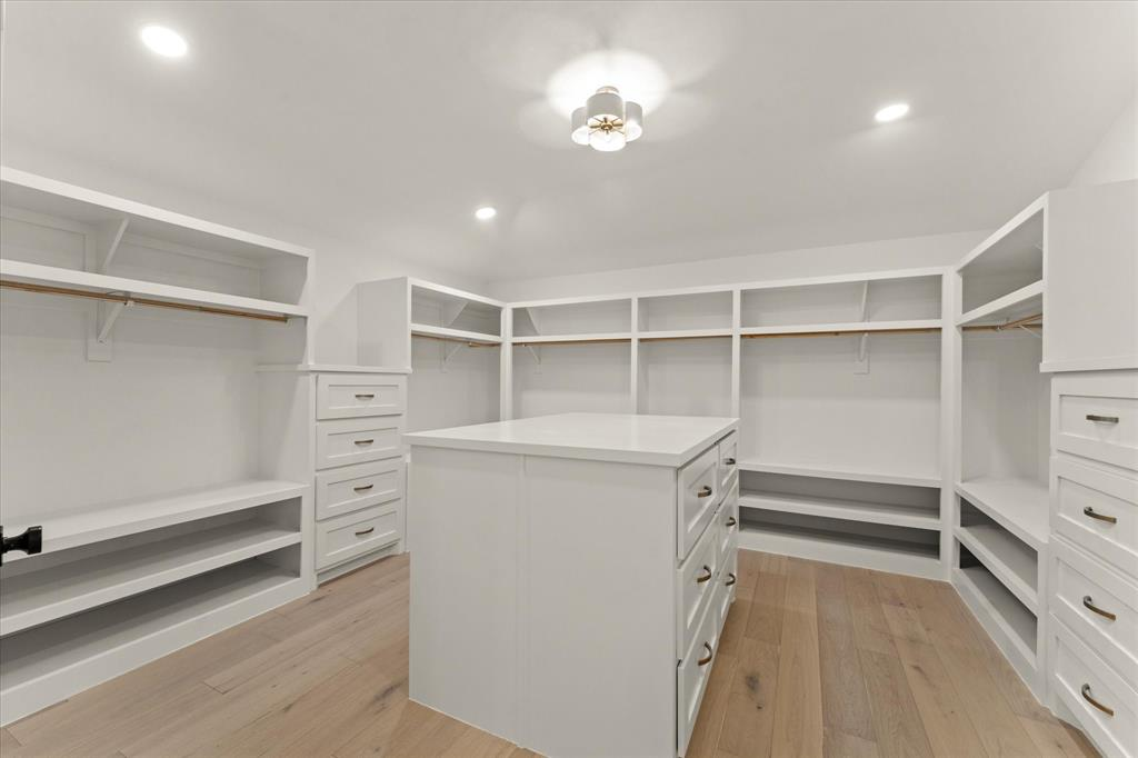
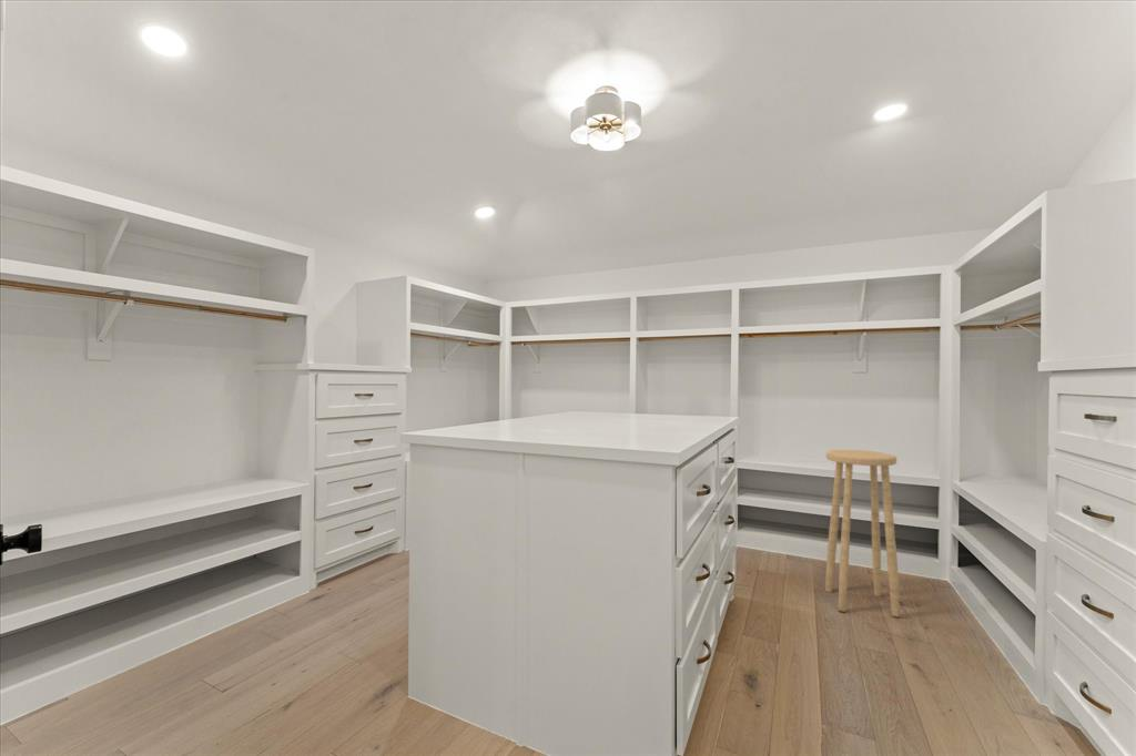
+ stool [824,449,901,619]
